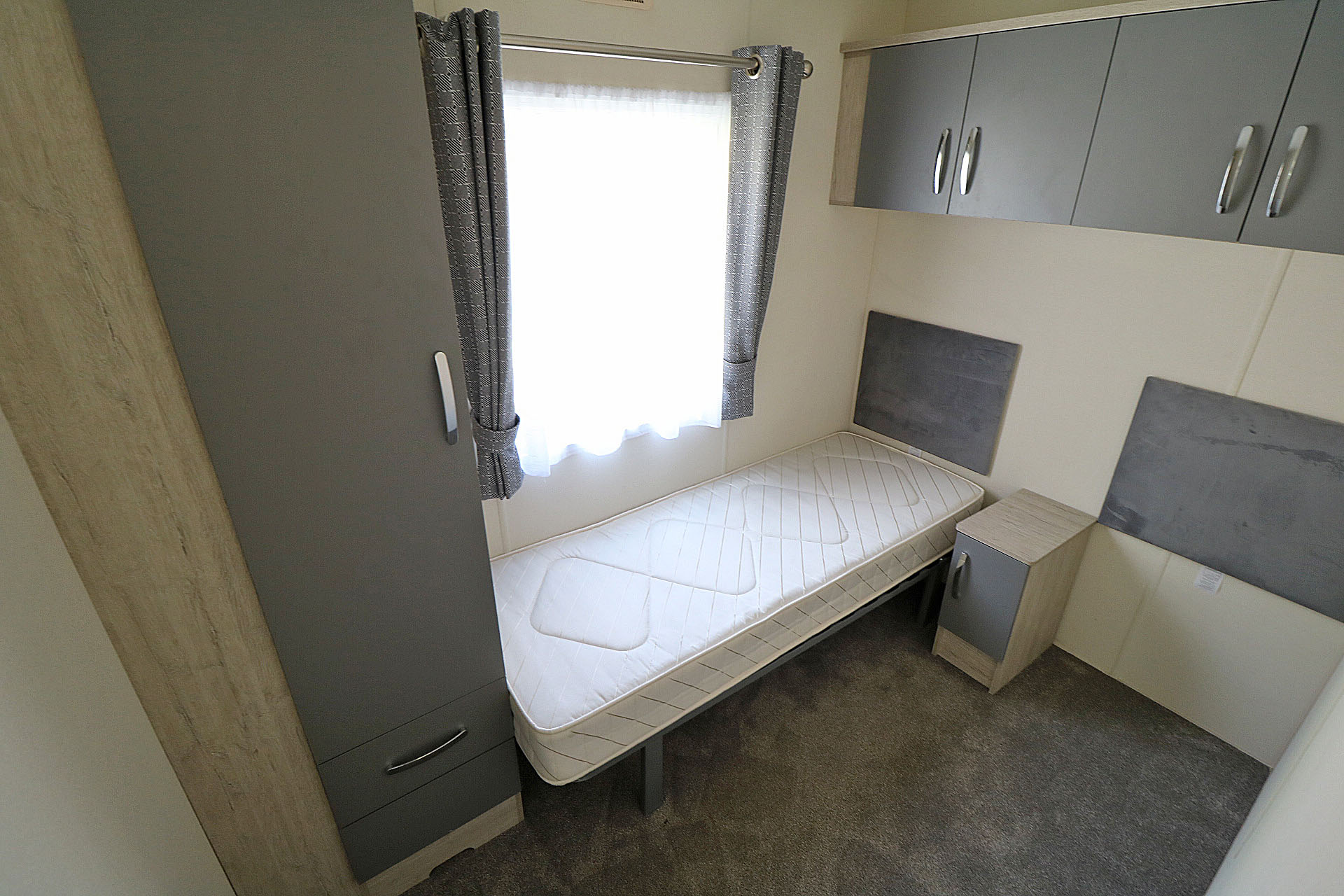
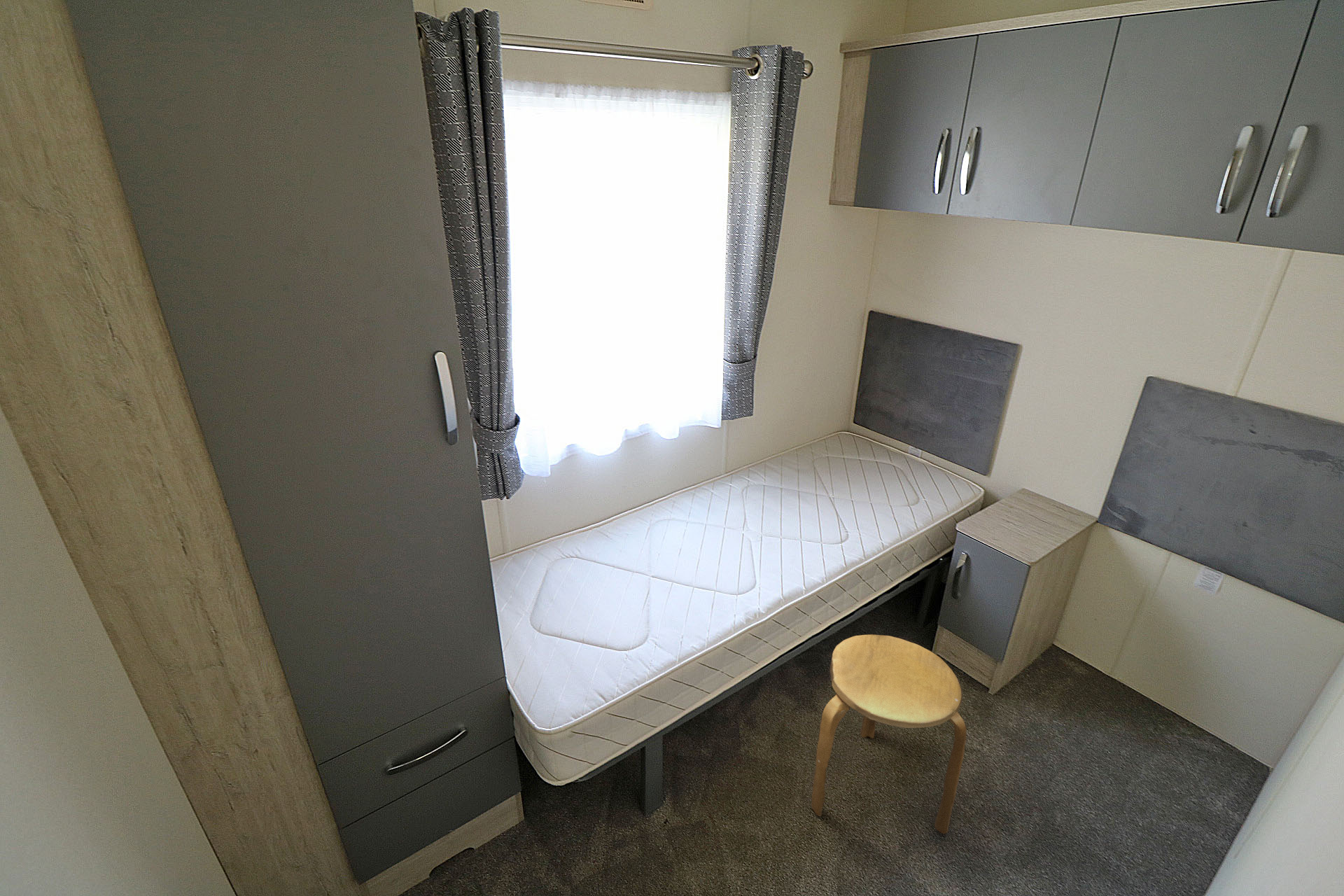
+ stool [811,634,967,834]
